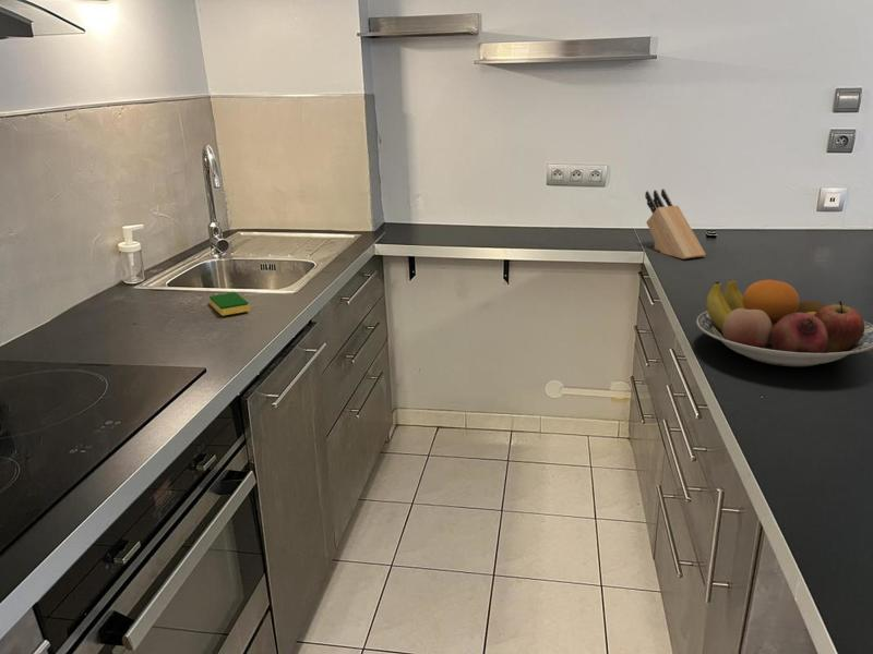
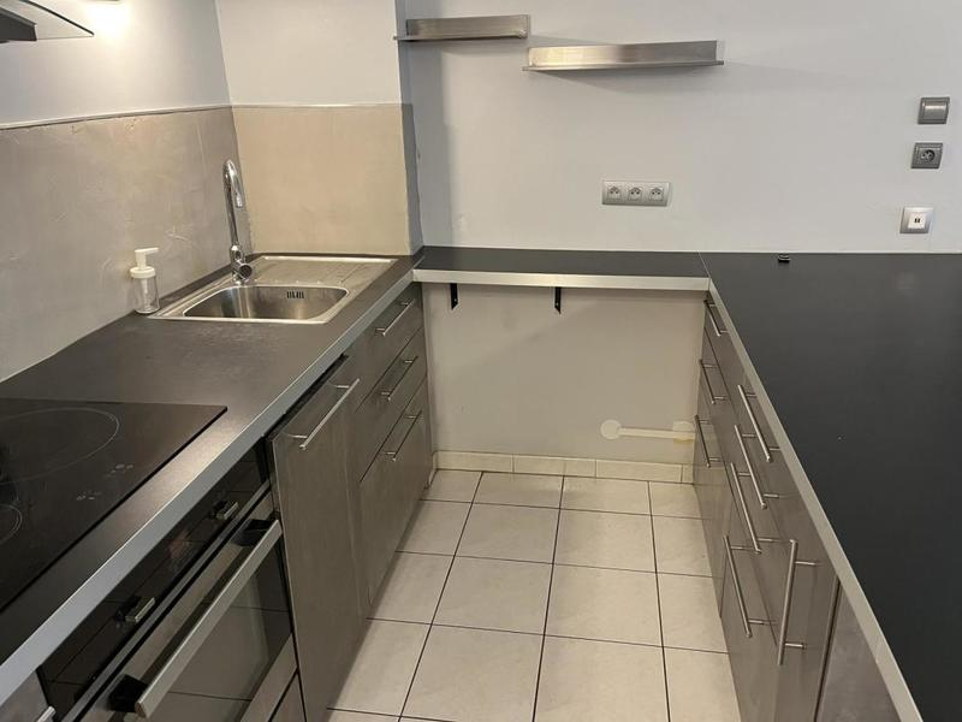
- knife block [644,187,707,261]
- dish sponge [208,291,250,317]
- fruit bowl [695,278,873,367]
